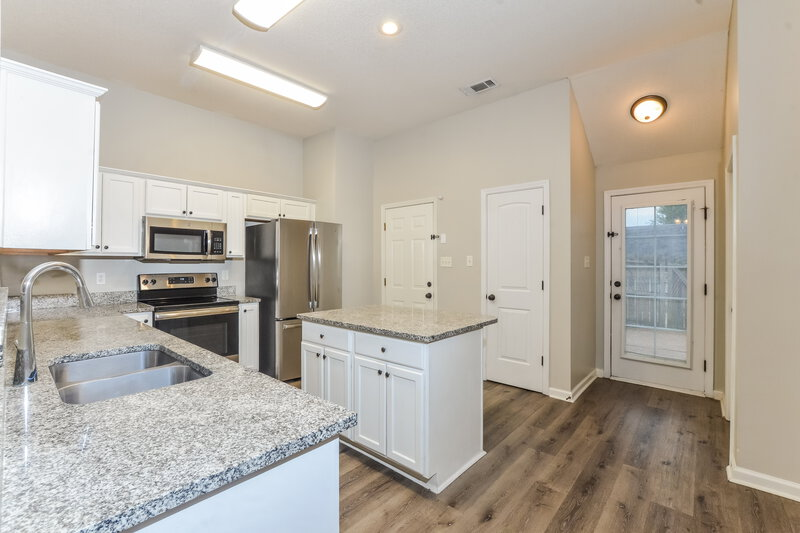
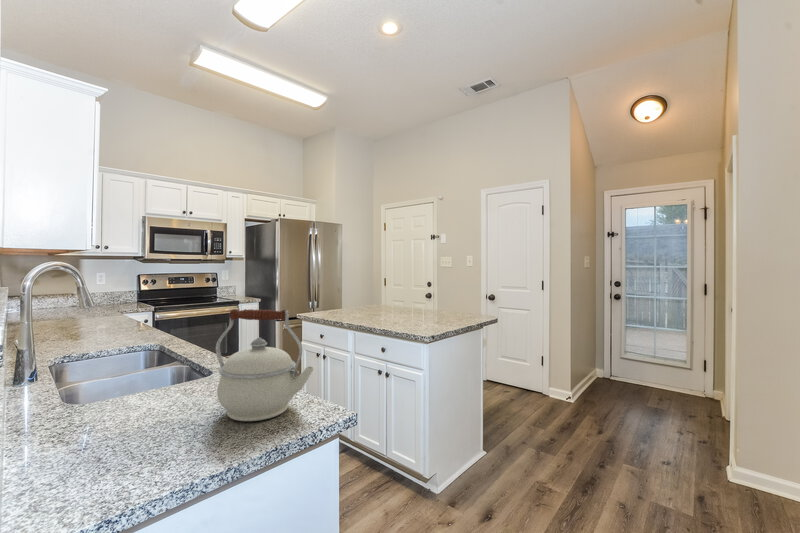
+ kettle [215,308,315,422]
